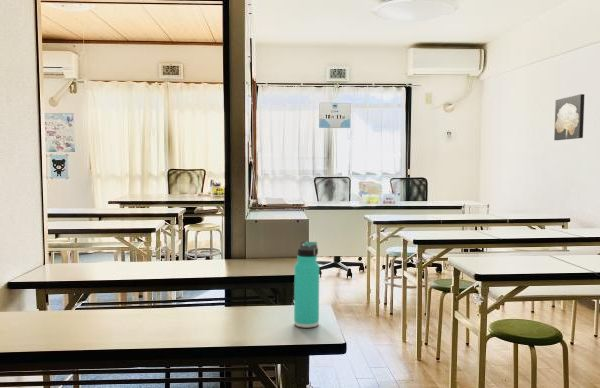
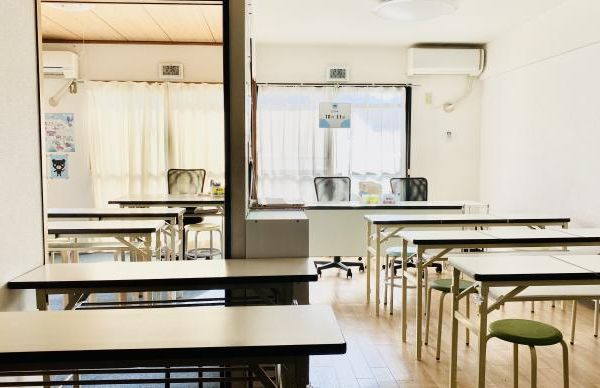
- thermos bottle [293,240,320,329]
- wall art [553,93,585,141]
